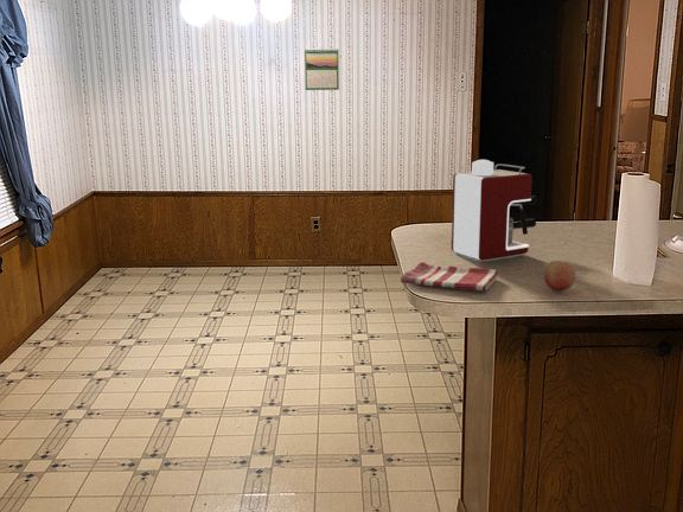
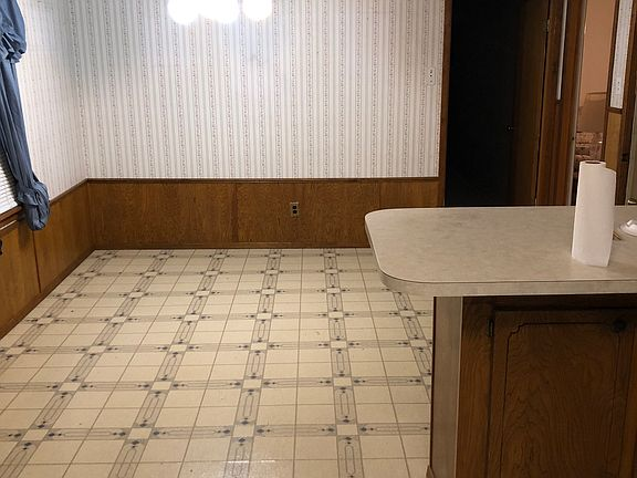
- fruit [543,260,576,292]
- dish towel [400,261,499,292]
- calendar [304,46,340,91]
- coffee maker [451,159,538,262]
